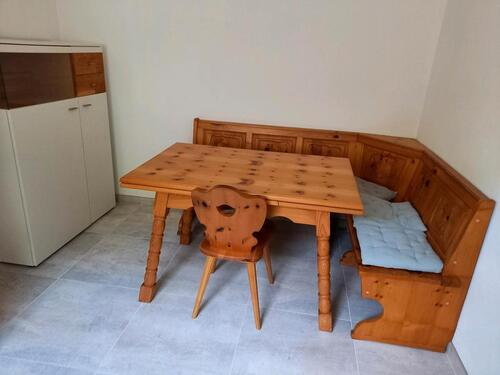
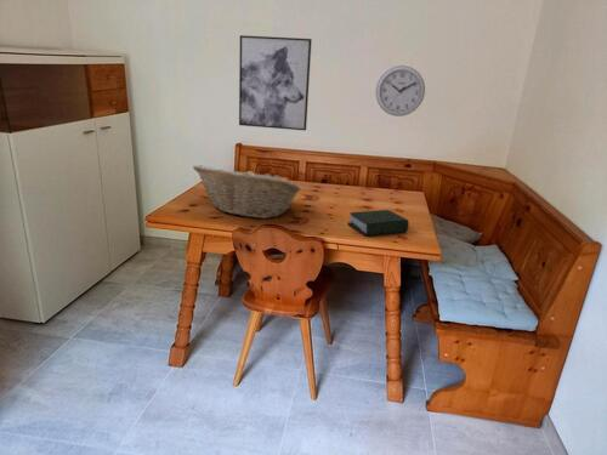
+ wall clock [375,64,426,118]
+ book [347,209,410,237]
+ wall art [238,34,313,132]
+ fruit basket [192,164,304,220]
